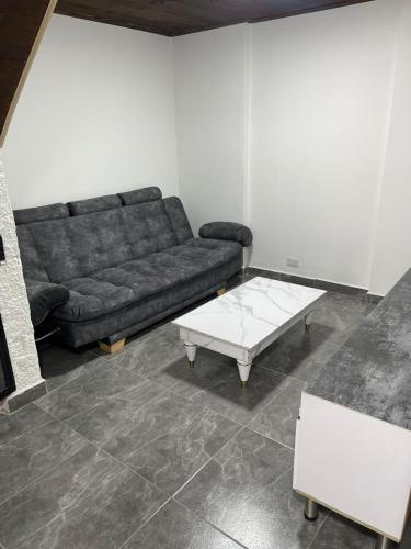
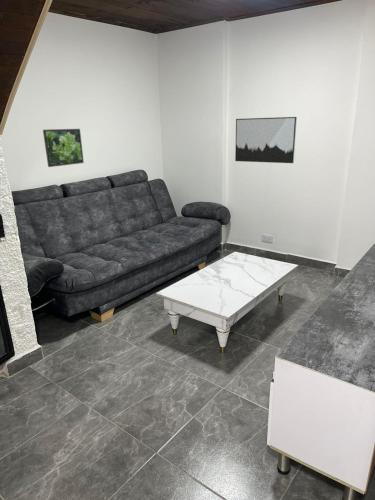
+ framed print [42,128,85,168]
+ wall art [234,116,298,164]
